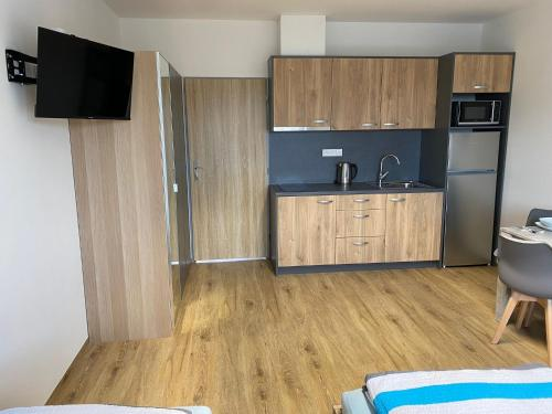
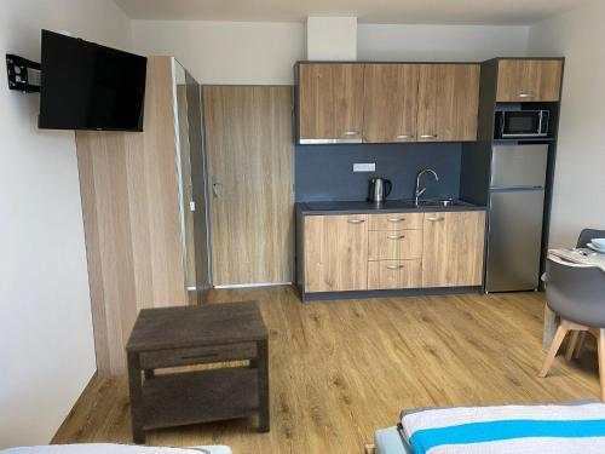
+ side table [125,299,271,446]
